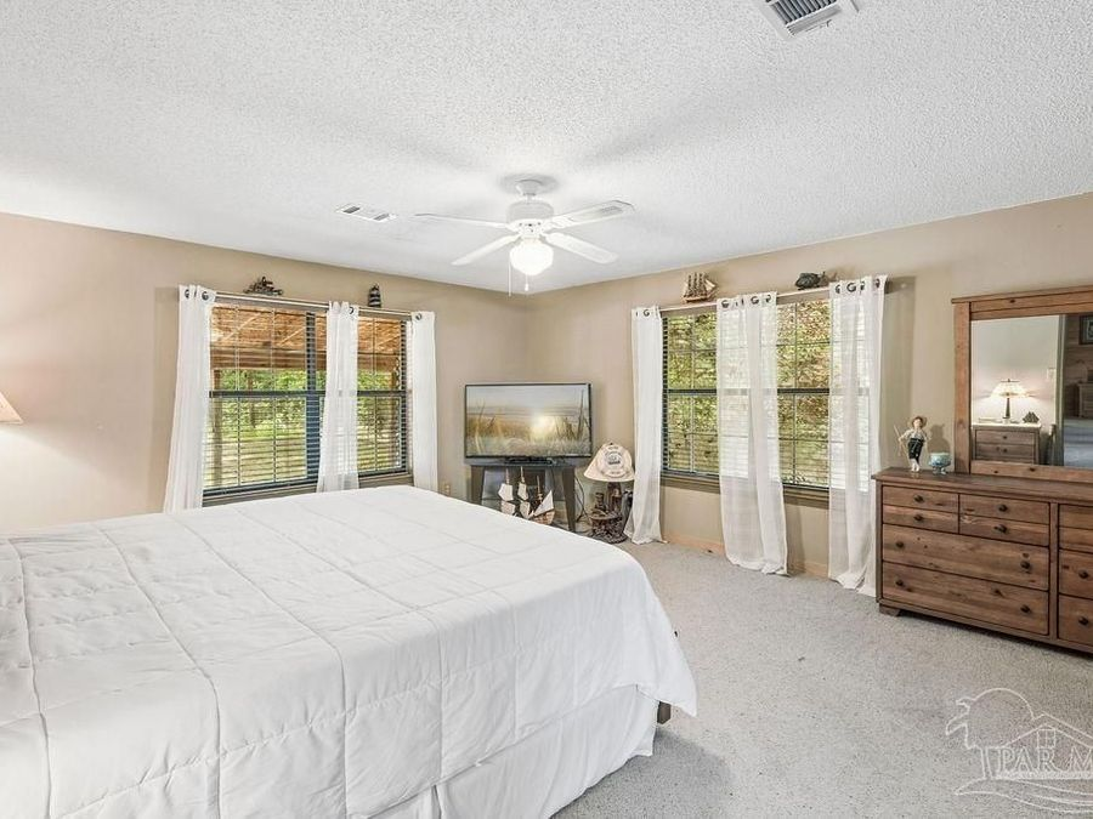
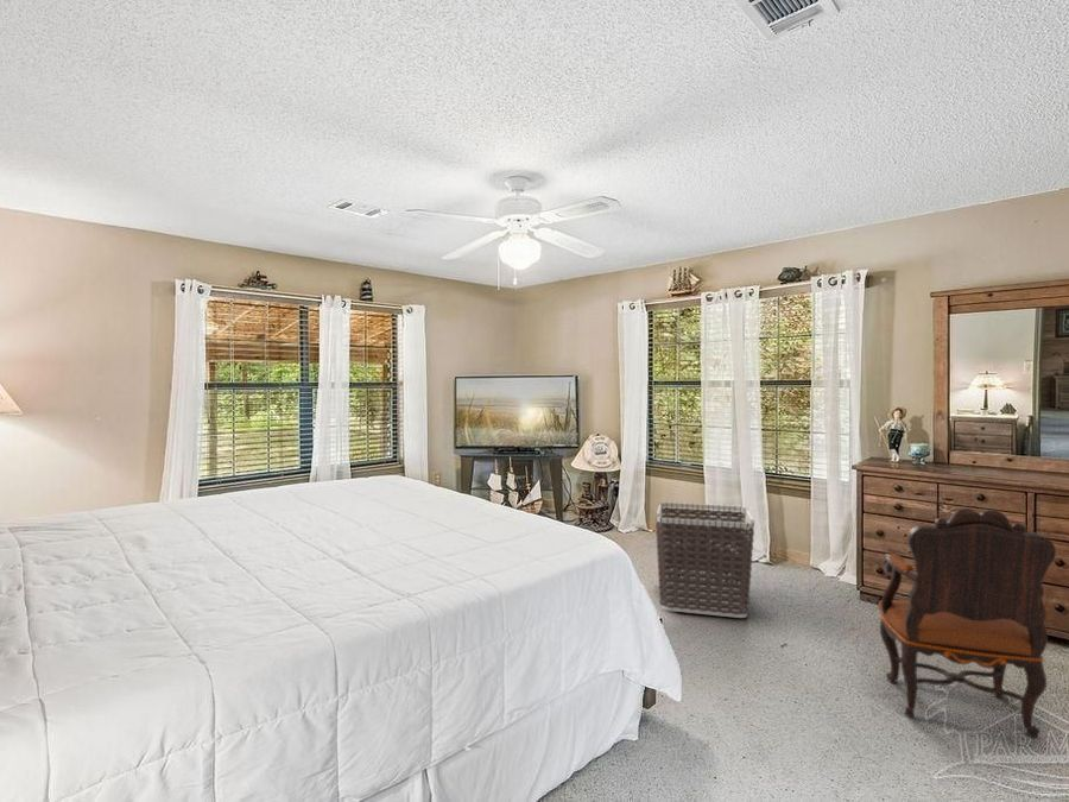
+ clothes hamper [654,501,755,619]
+ armchair [877,507,1057,739]
